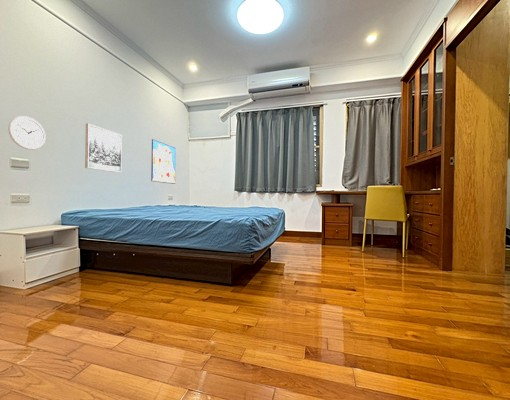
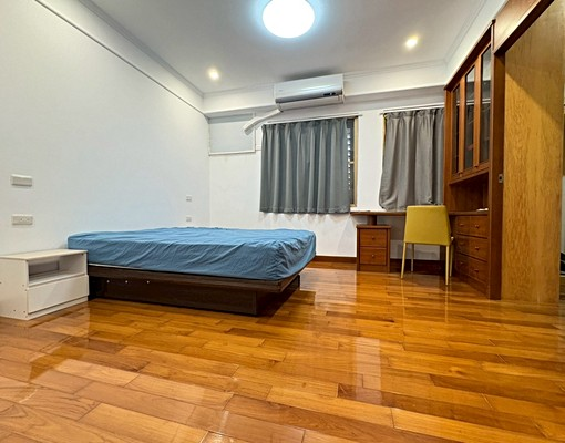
- wall art [84,123,123,174]
- wall clock [7,115,47,151]
- wall art [150,138,177,185]
